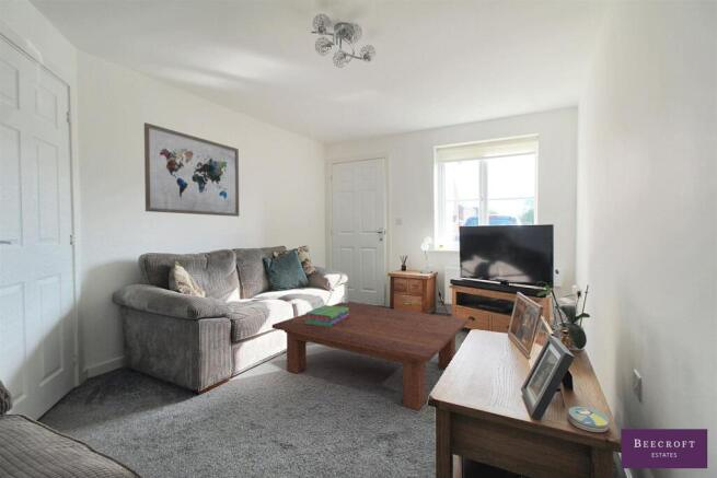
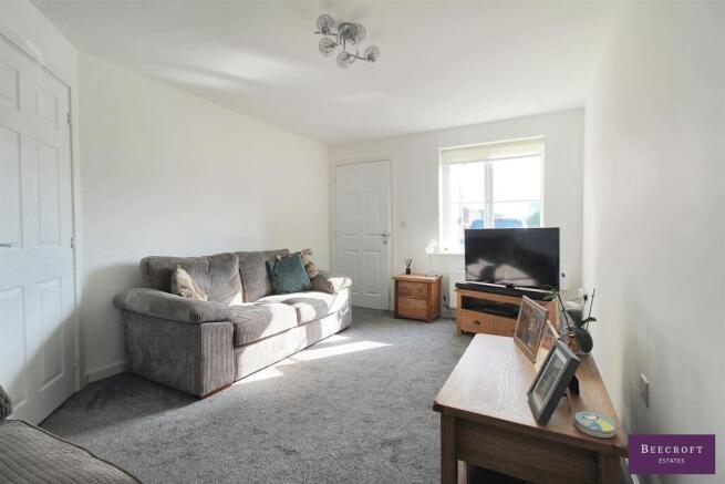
- wall art [143,121,240,218]
- coffee table [271,301,470,411]
- stack of books [304,304,349,327]
